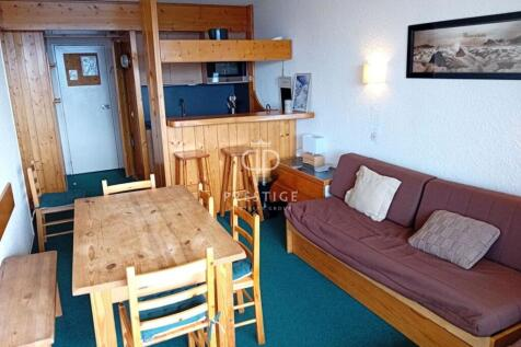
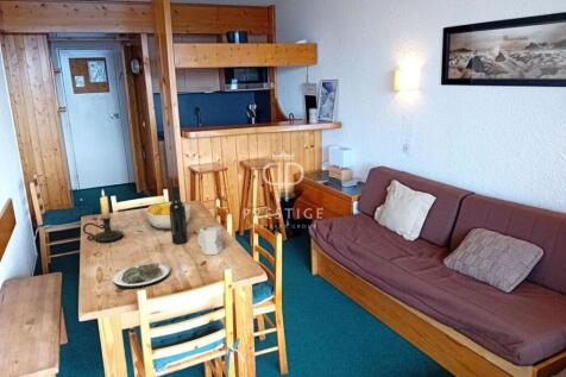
+ mug [197,225,224,256]
+ candle holder [82,188,124,244]
+ wine bottle [169,184,189,245]
+ fruit bowl [144,201,191,231]
+ plate [112,262,171,289]
